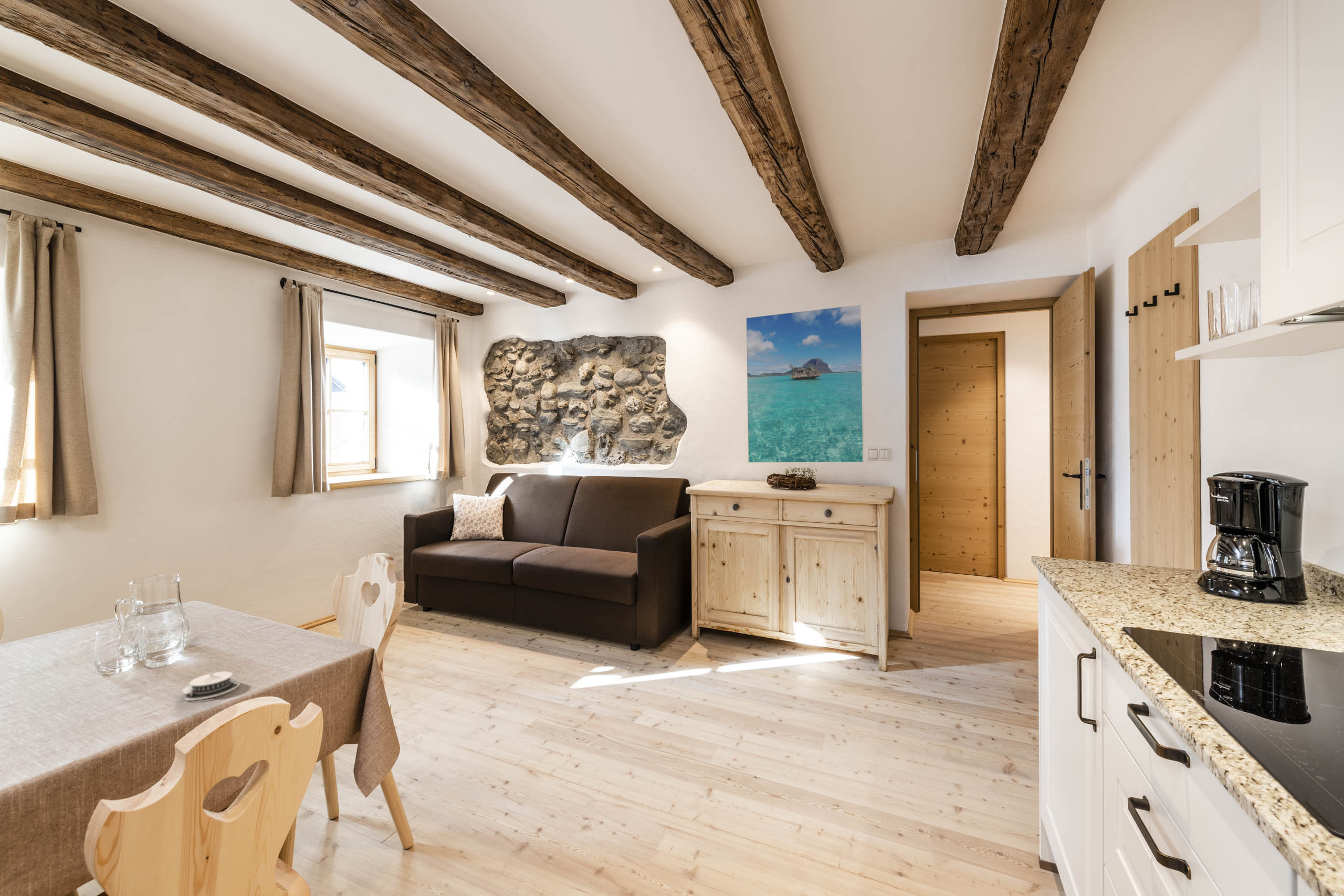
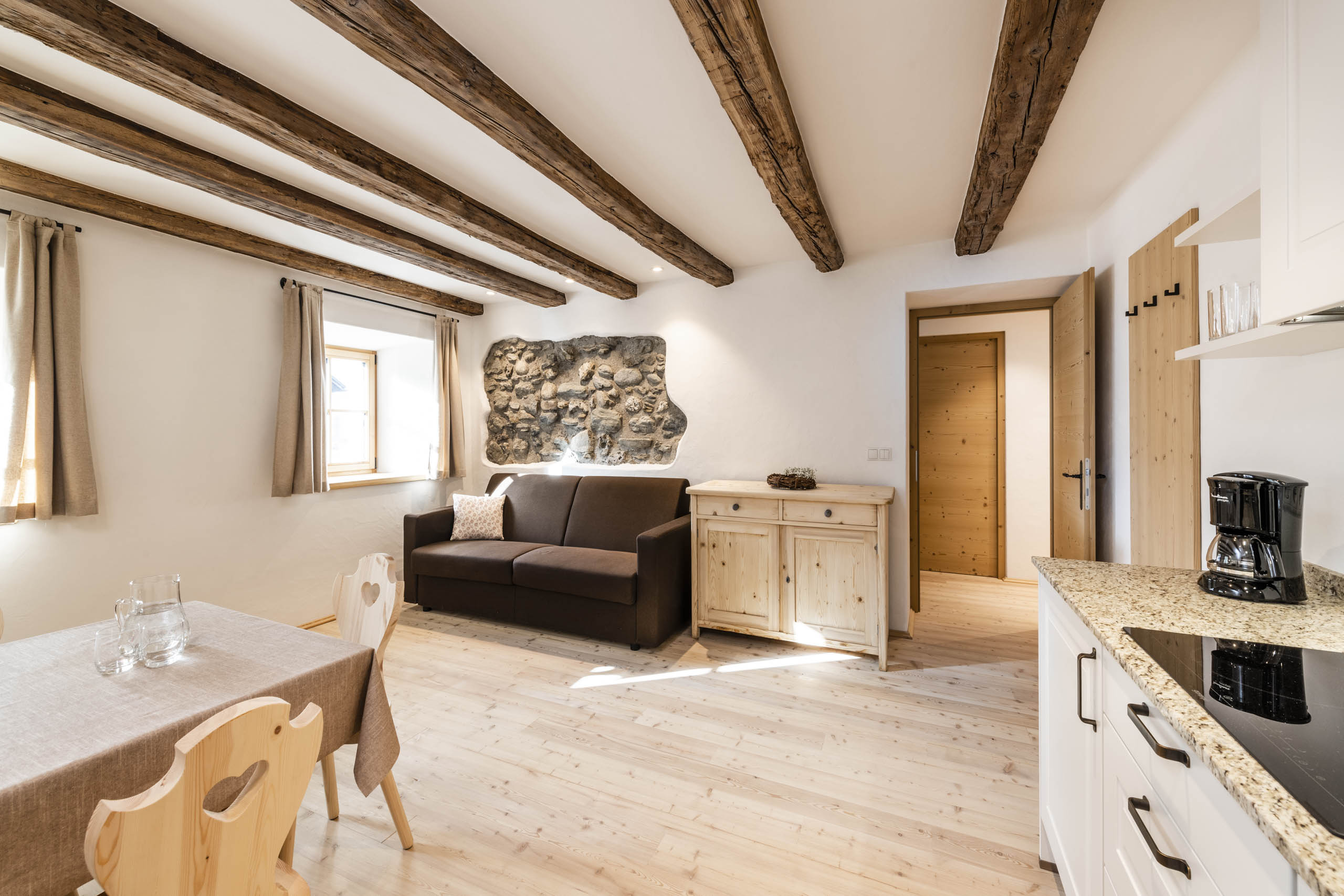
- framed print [745,303,865,463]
- architectural model [182,669,240,701]
